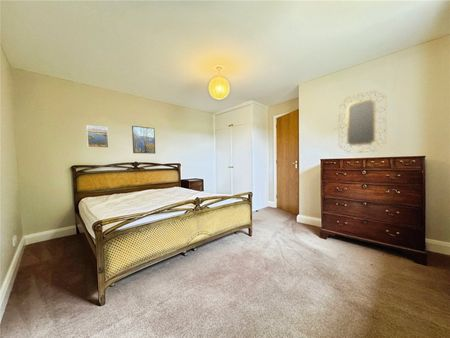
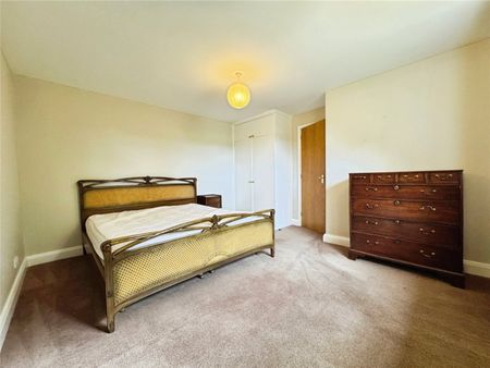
- home mirror [338,90,387,154]
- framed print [86,125,109,149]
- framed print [131,125,156,155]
